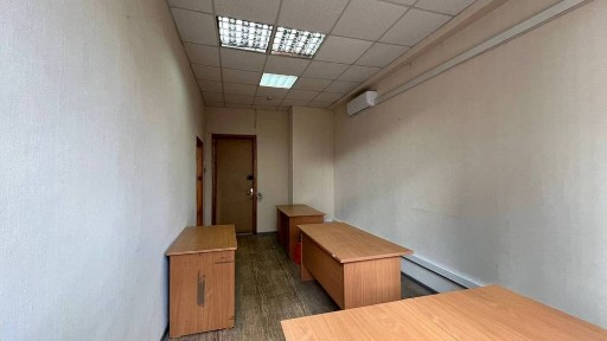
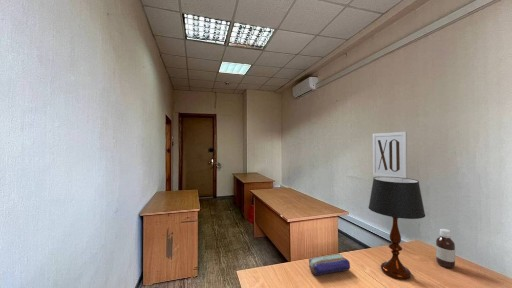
+ table lamp [367,176,426,281]
+ bottle [435,228,456,269]
+ pencil case [308,253,351,276]
+ wall art [372,131,408,178]
